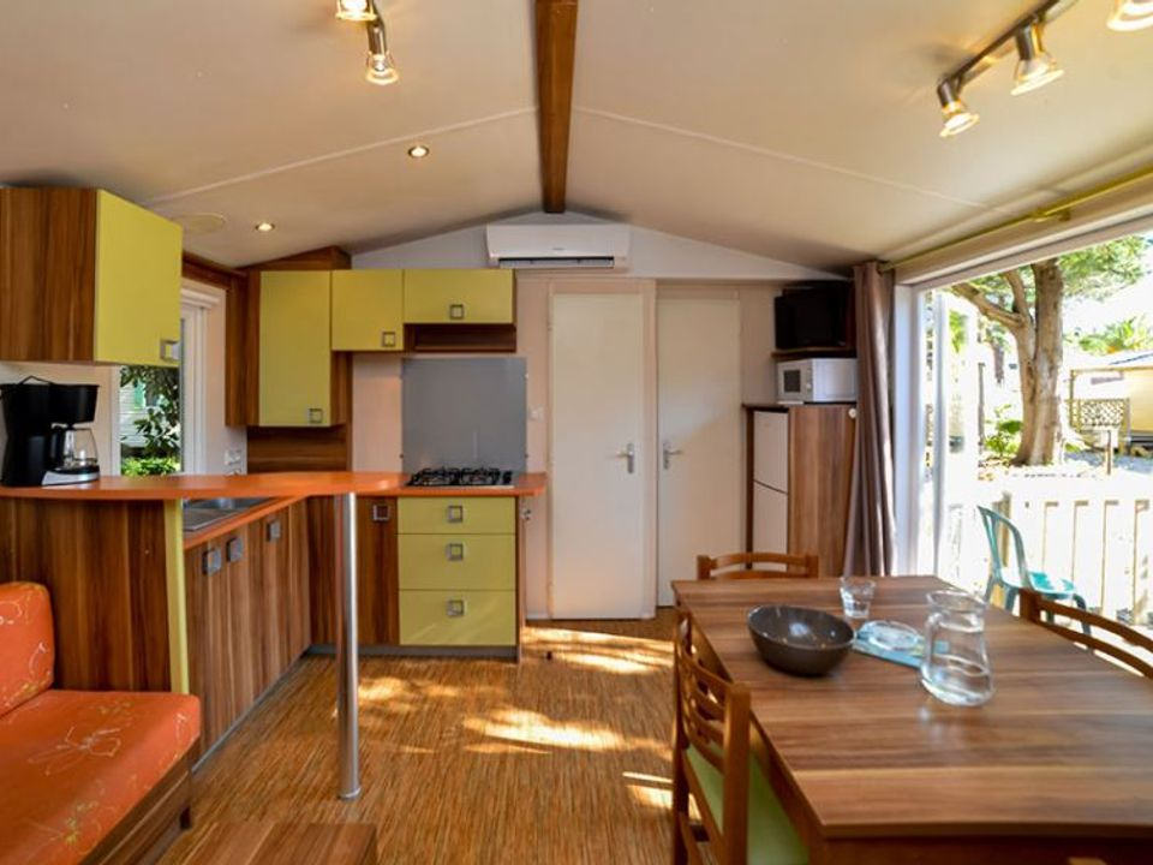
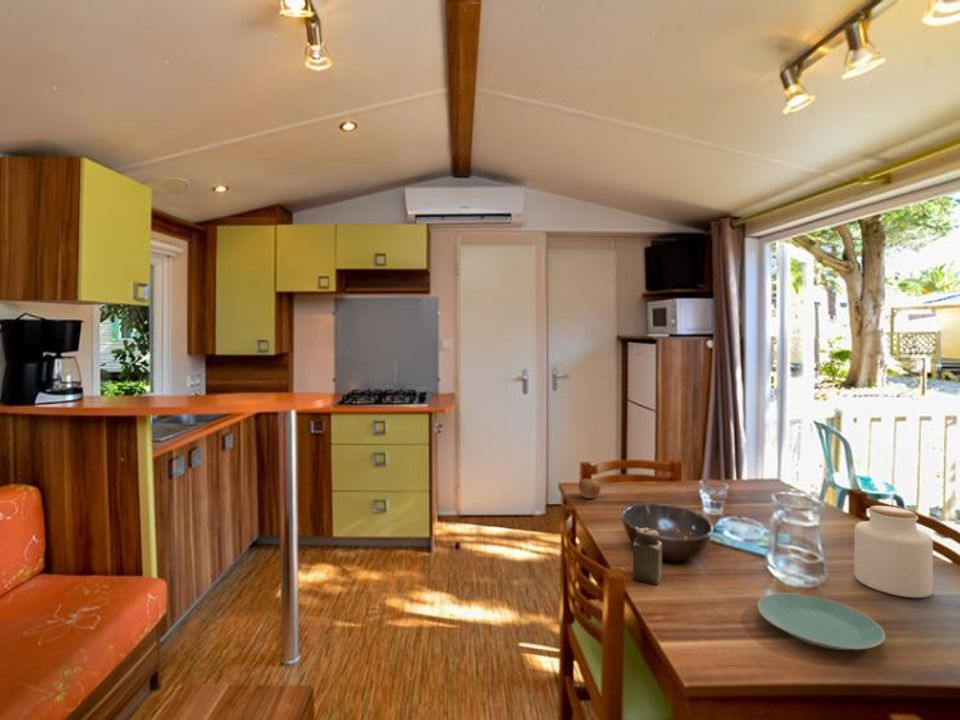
+ salt shaker [632,527,663,585]
+ plate [756,592,886,651]
+ apple [578,475,602,499]
+ jar [853,505,934,598]
